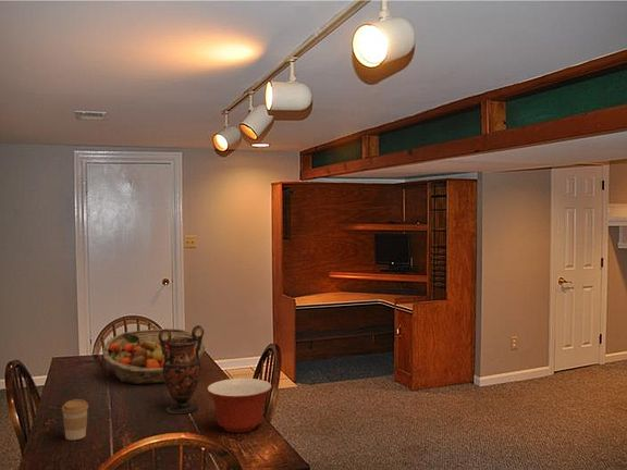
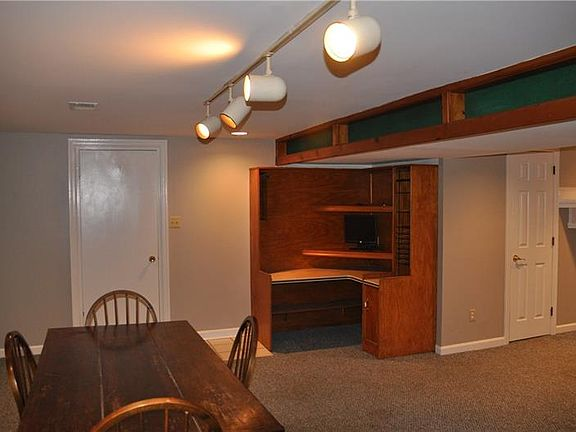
- vase [158,324,205,415]
- fruit basket [102,327,206,385]
- mixing bowl [206,378,273,434]
- coffee cup [61,398,89,441]
